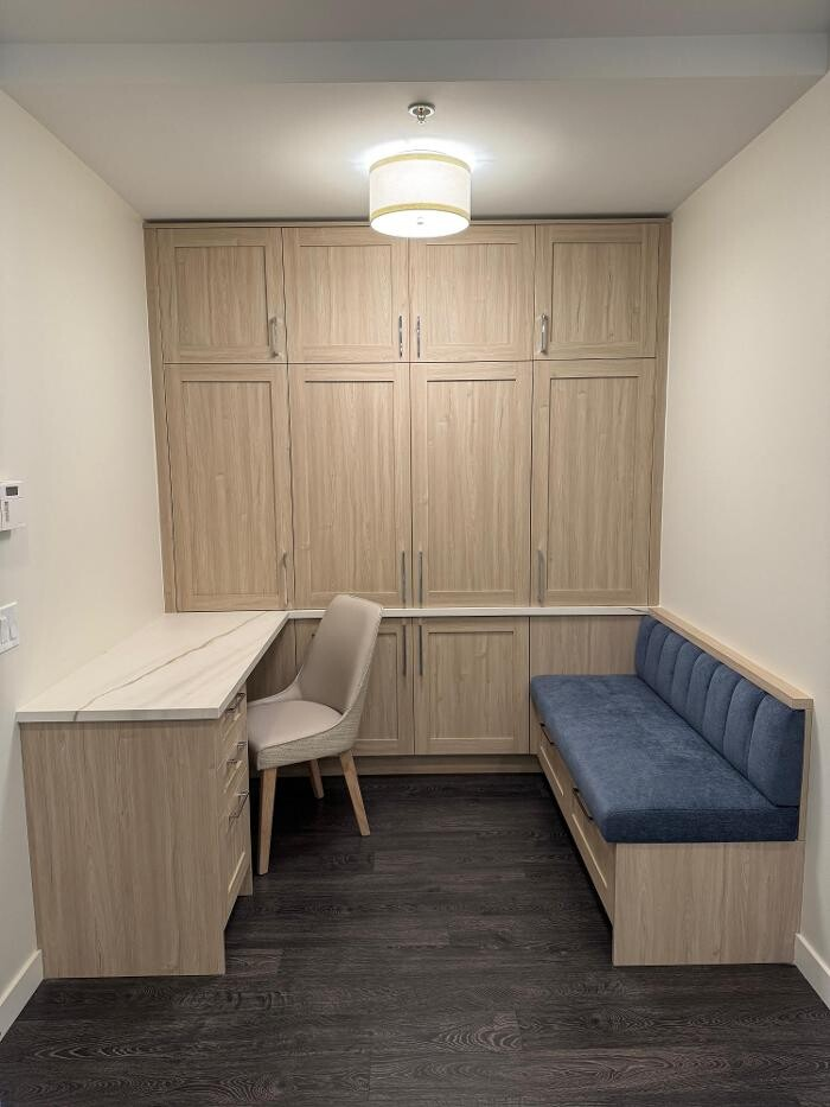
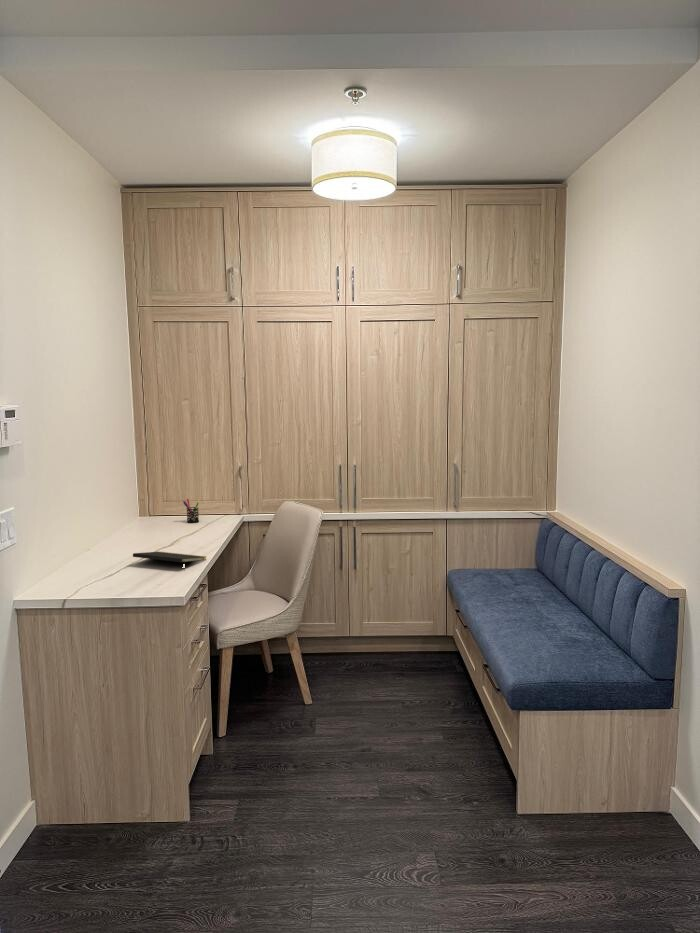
+ pen holder [182,498,200,524]
+ notepad [132,551,207,571]
